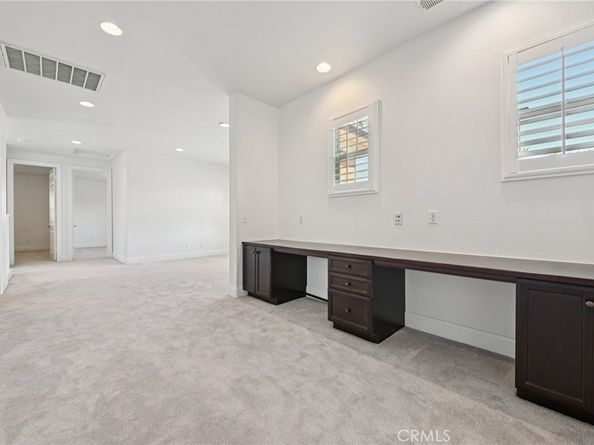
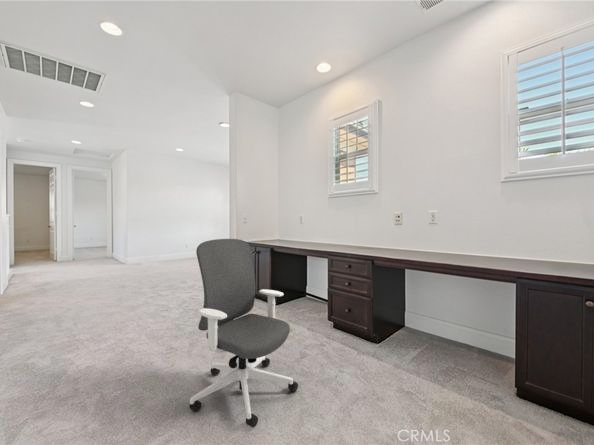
+ office chair [188,238,299,429]
